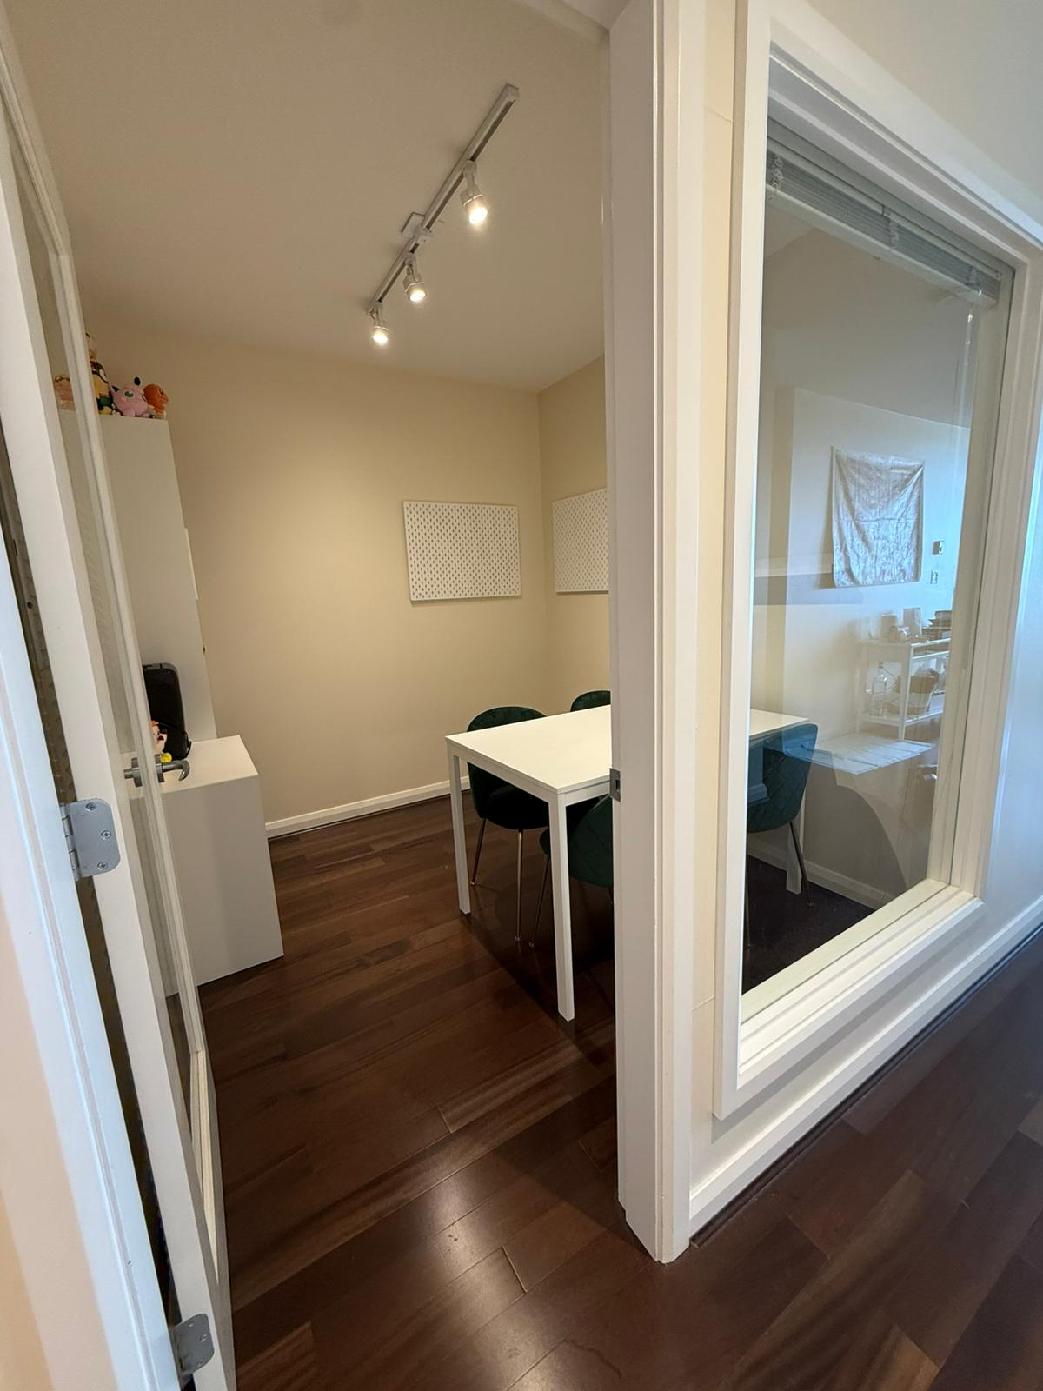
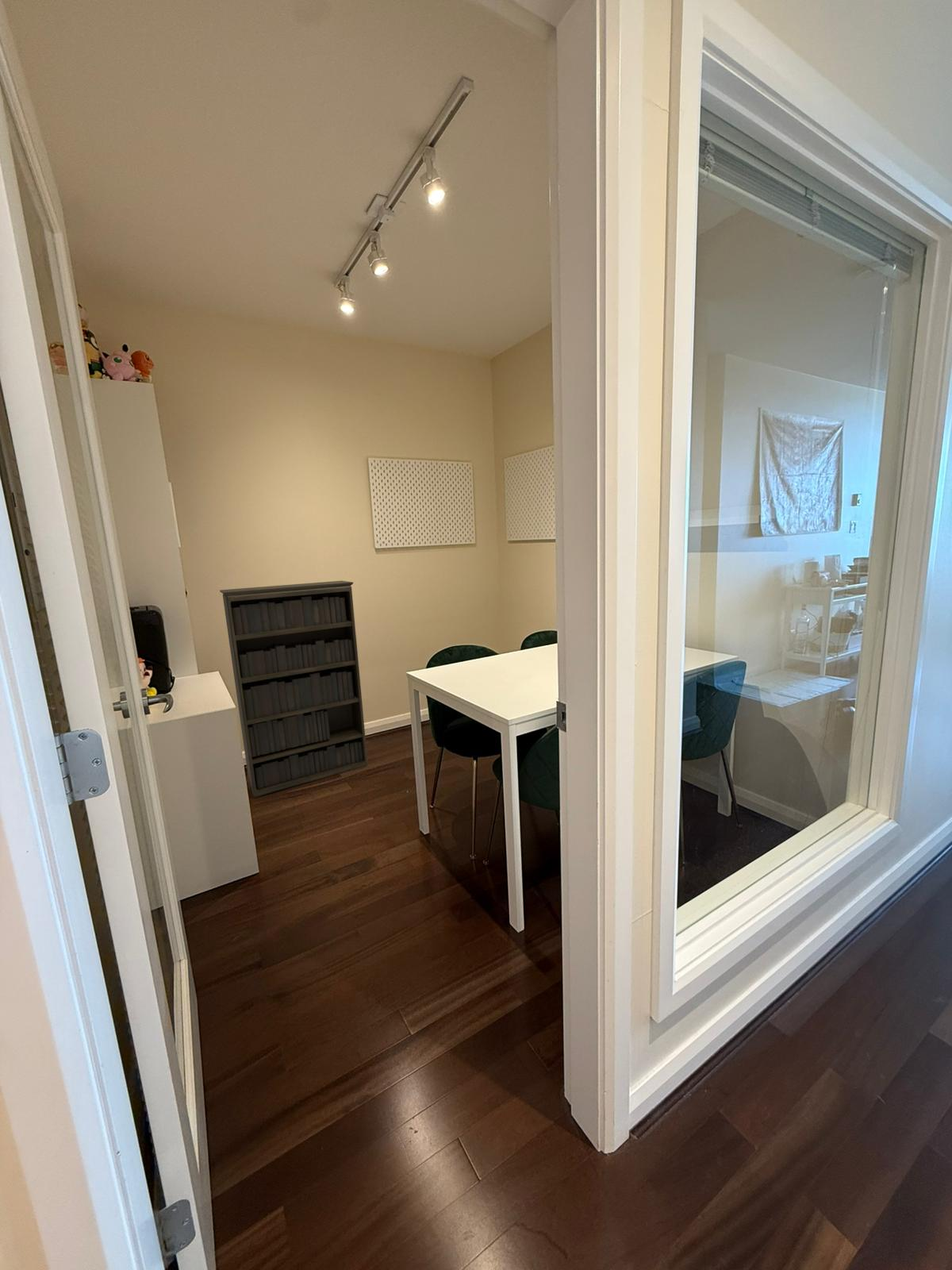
+ bookshelf [219,580,369,798]
